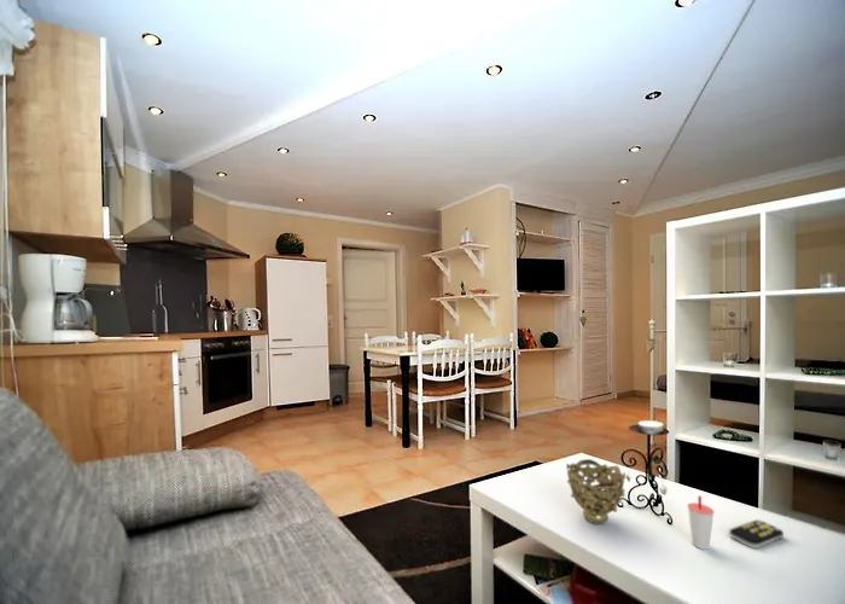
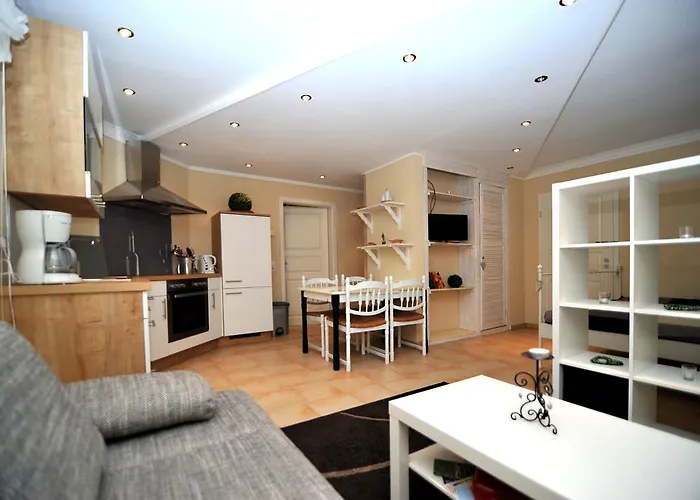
- decorative bowl [565,458,627,525]
- remote control [728,518,785,550]
- cup [686,494,716,551]
